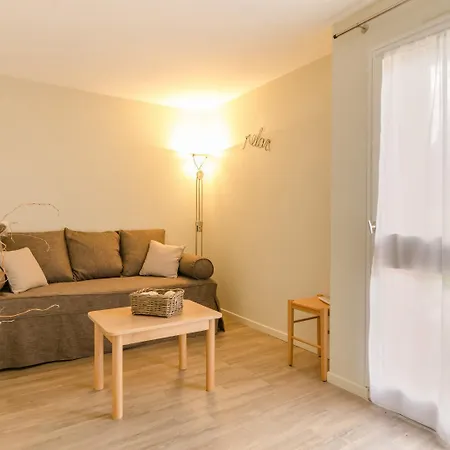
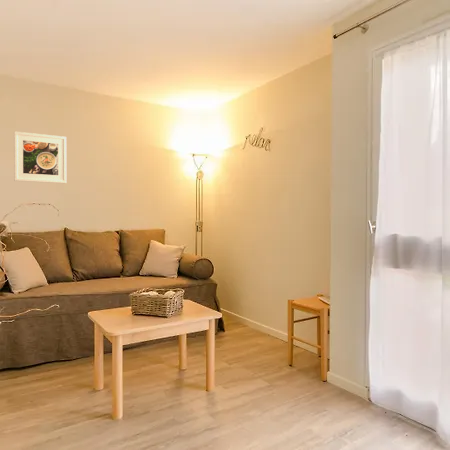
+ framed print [13,131,67,184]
